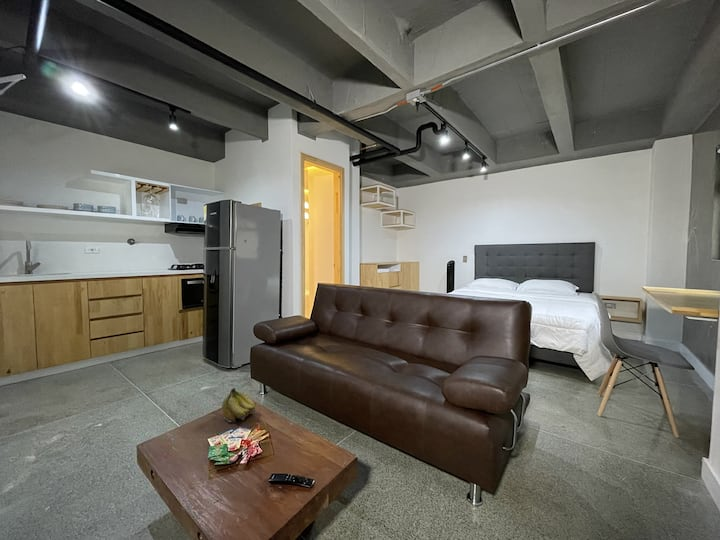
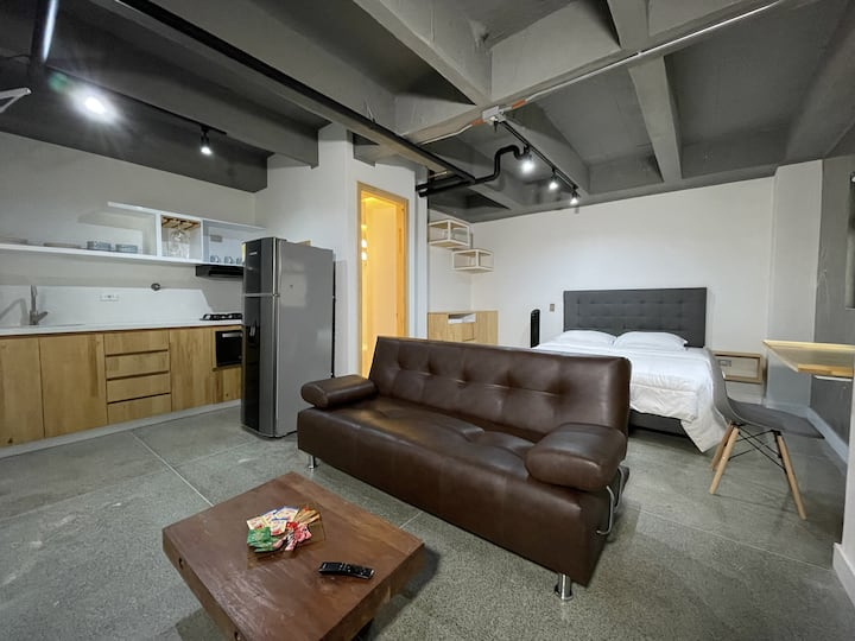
- fruit [221,387,257,423]
